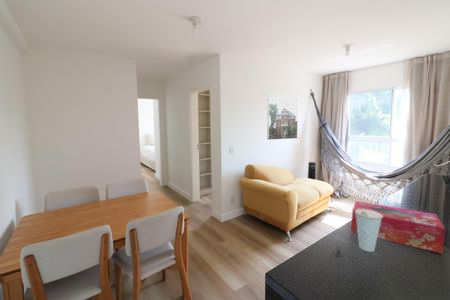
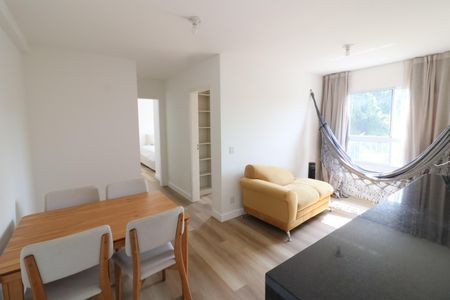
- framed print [266,92,299,141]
- tissue box [350,200,446,254]
- cup [355,209,383,253]
